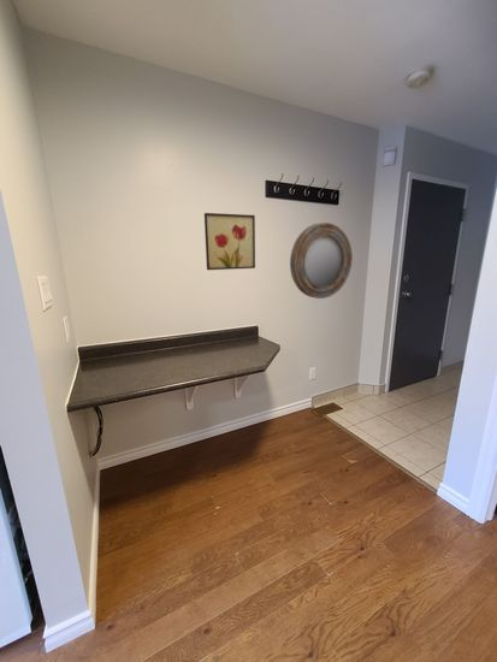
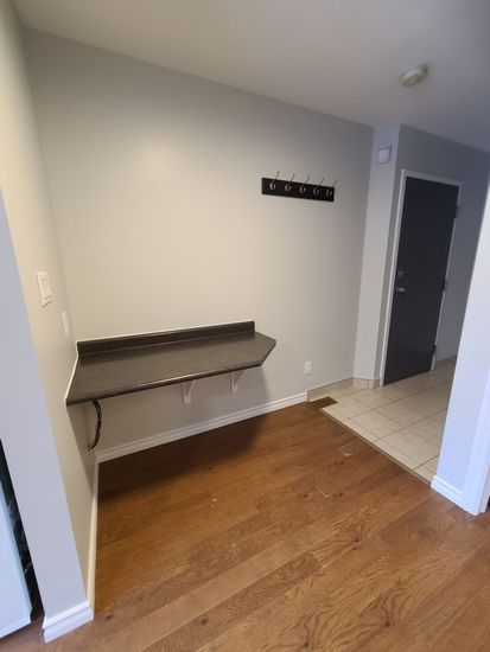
- home mirror [289,221,354,300]
- wall art [203,212,256,271]
